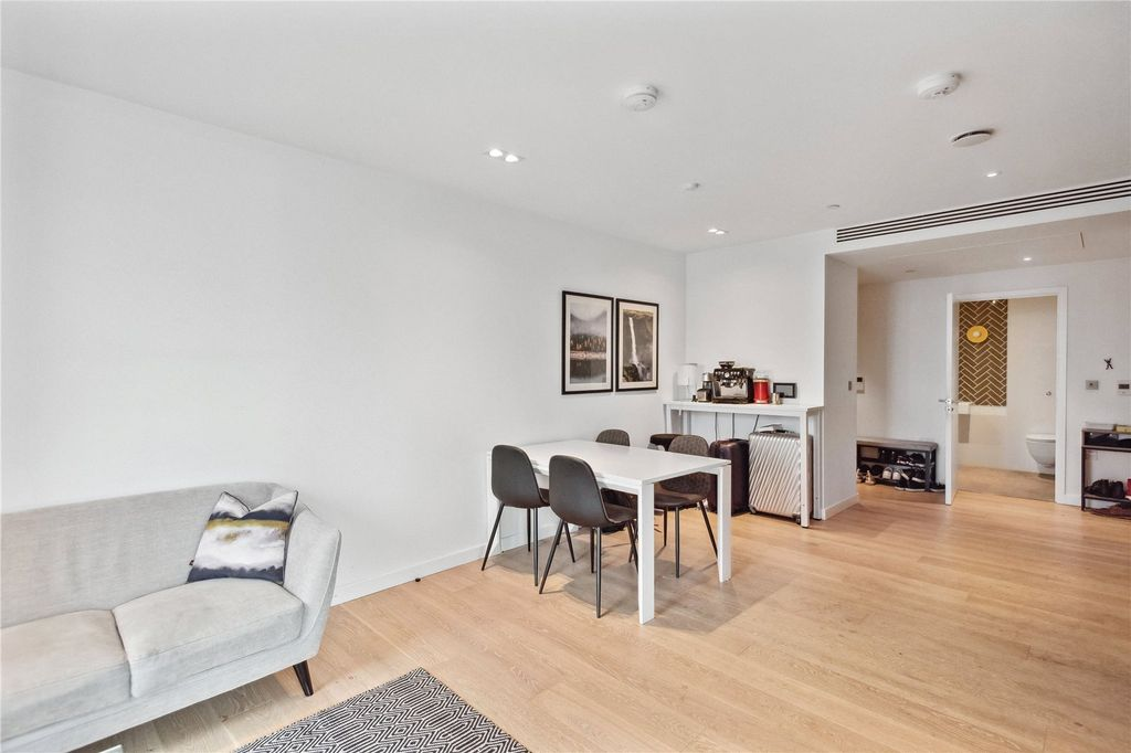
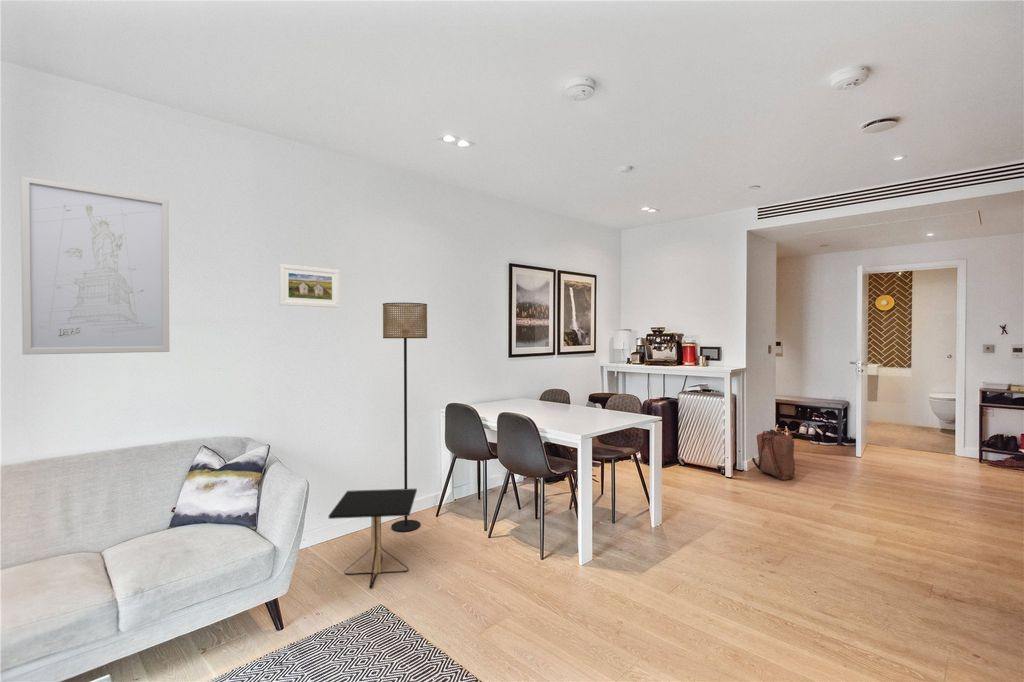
+ backpack [751,428,796,481]
+ floor lamp [382,302,428,533]
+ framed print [278,263,340,309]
+ side table [328,488,418,589]
+ wall art [20,175,170,356]
